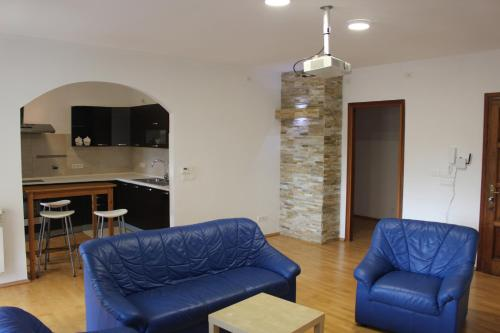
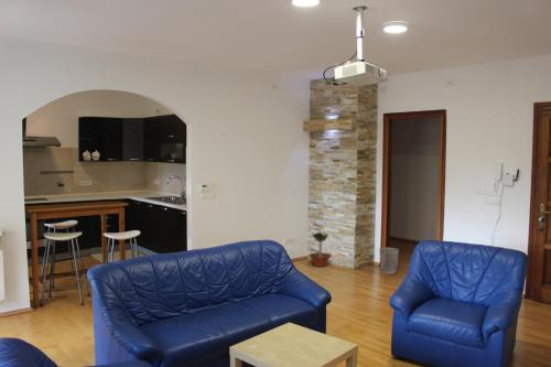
+ potted tree [309,229,333,268]
+ wastebasket [378,247,400,276]
